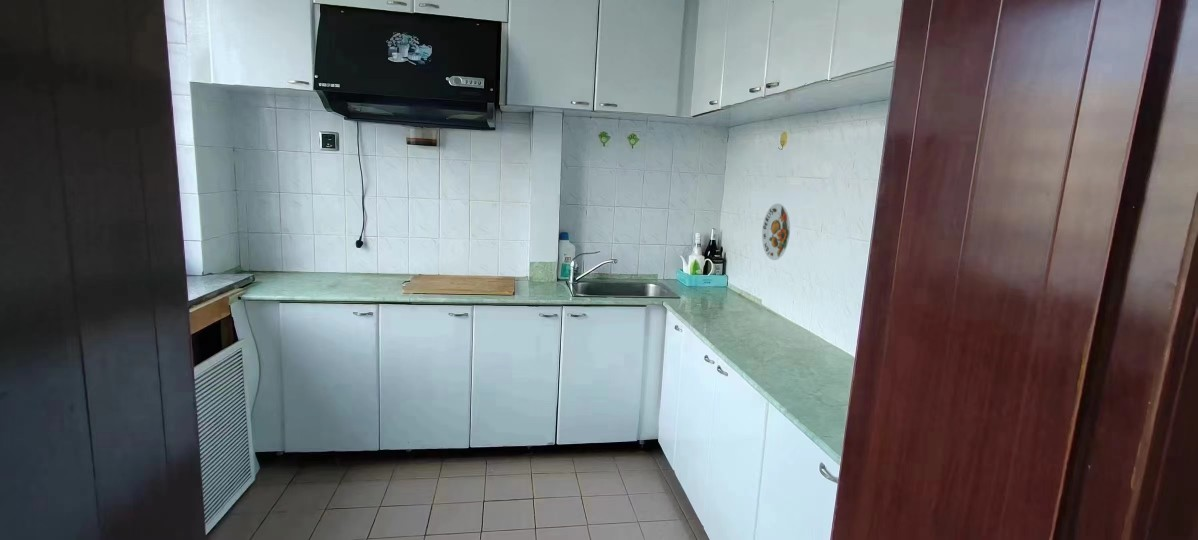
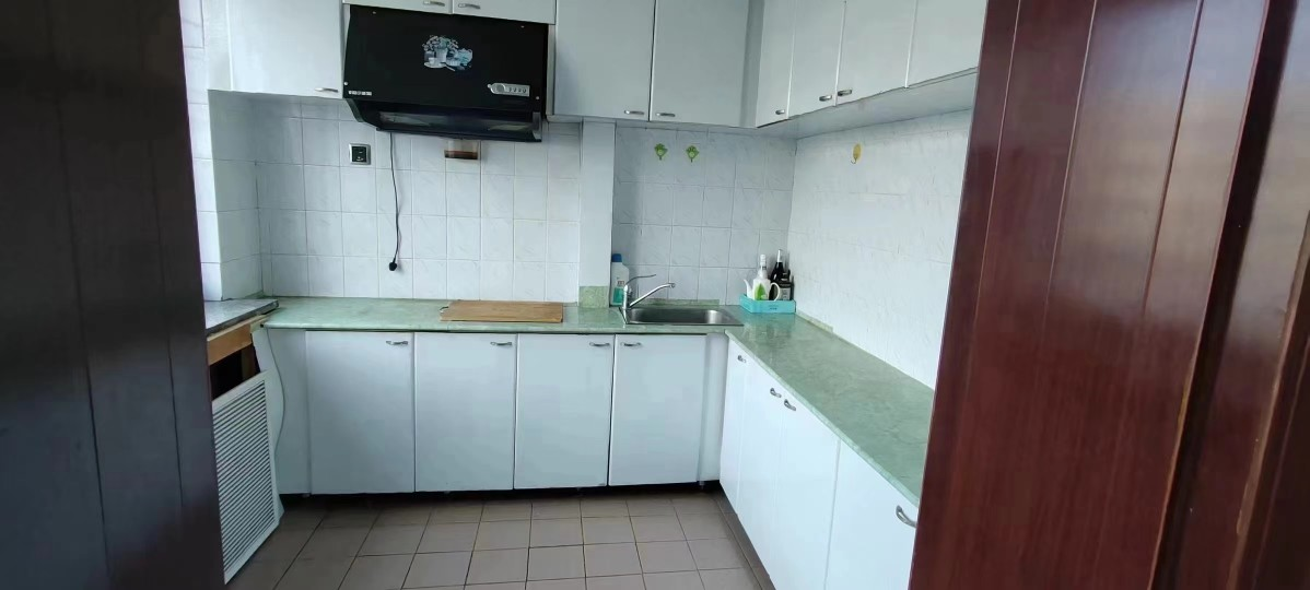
- decorative plate [761,203,791,261]
